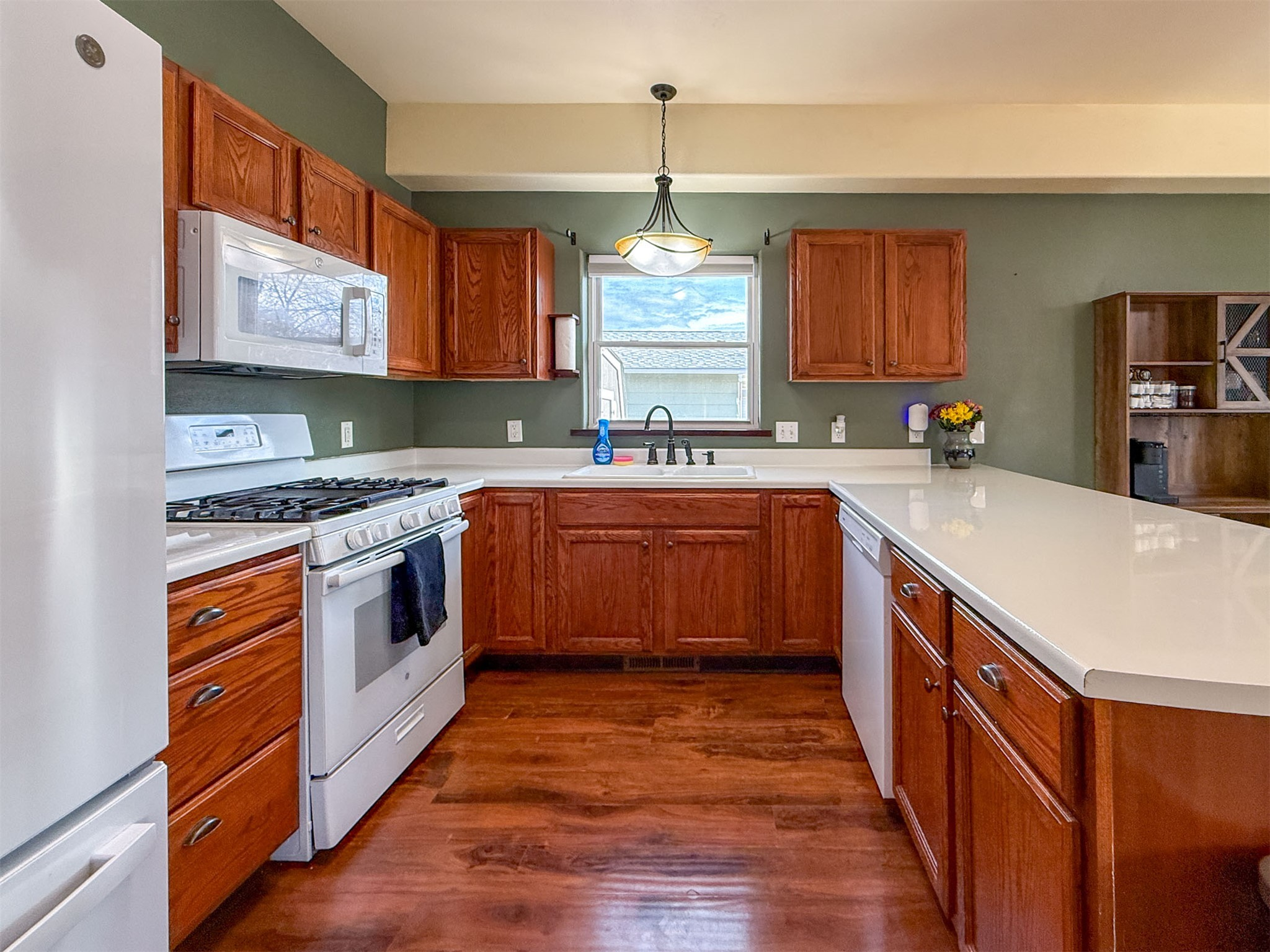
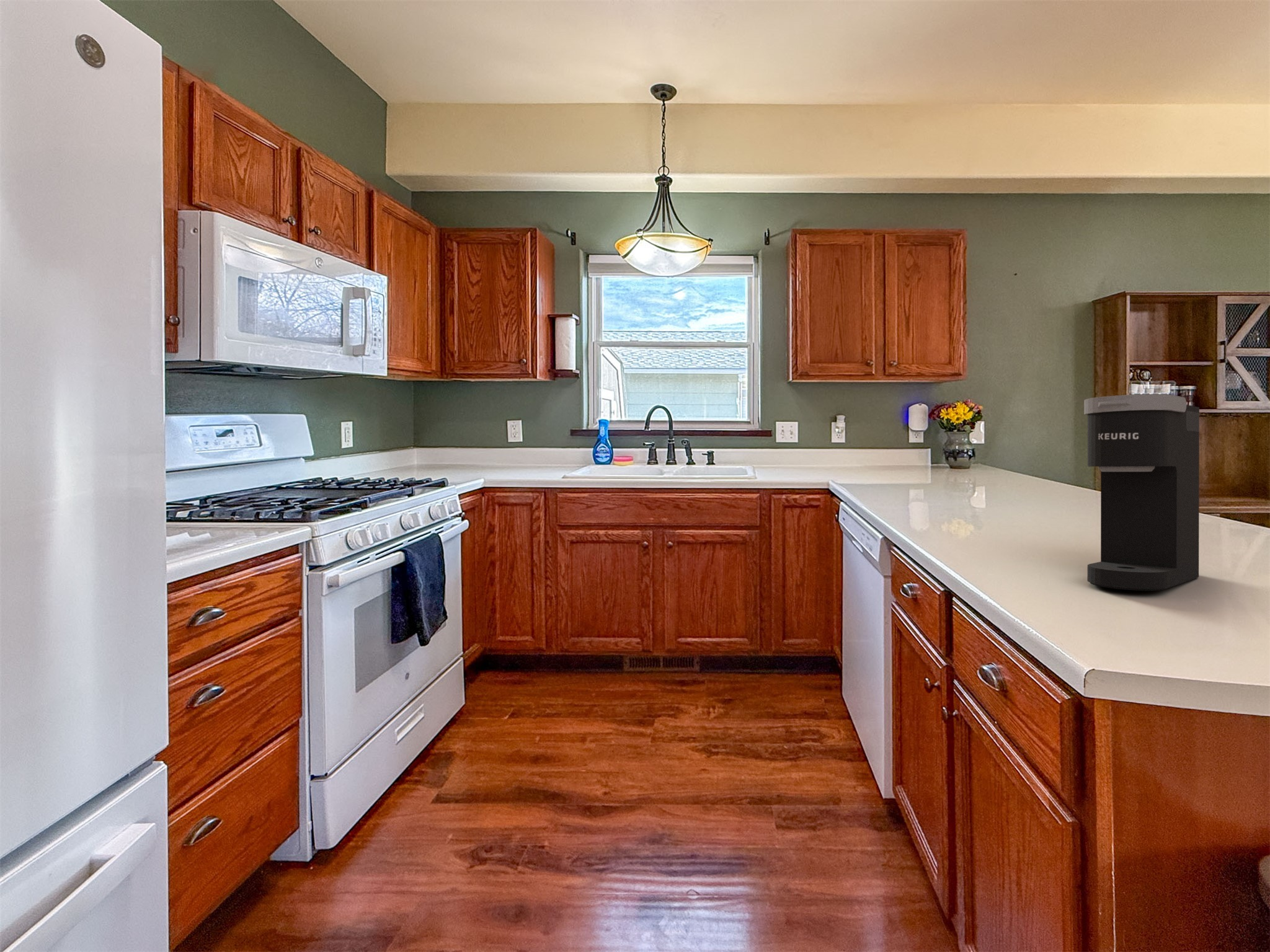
+ coffee maker [1083,394,1200,591]
